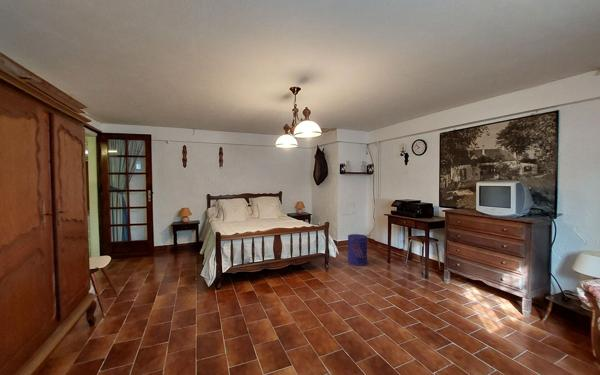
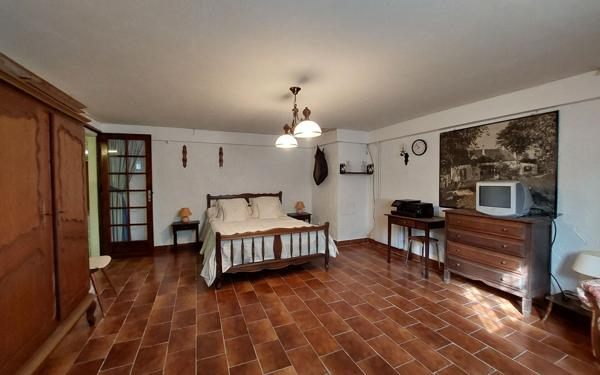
- waste bin [347,233,369,267]
